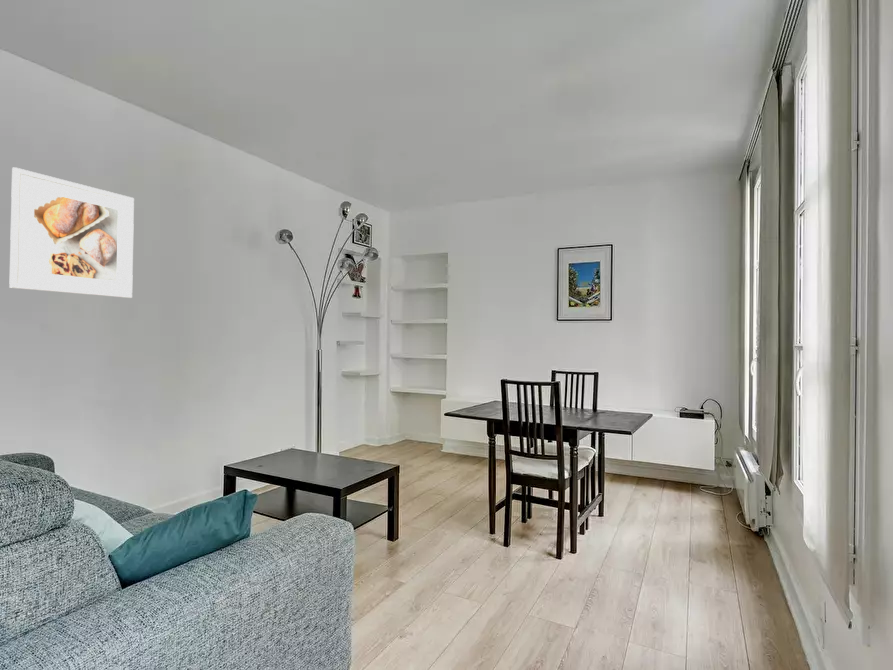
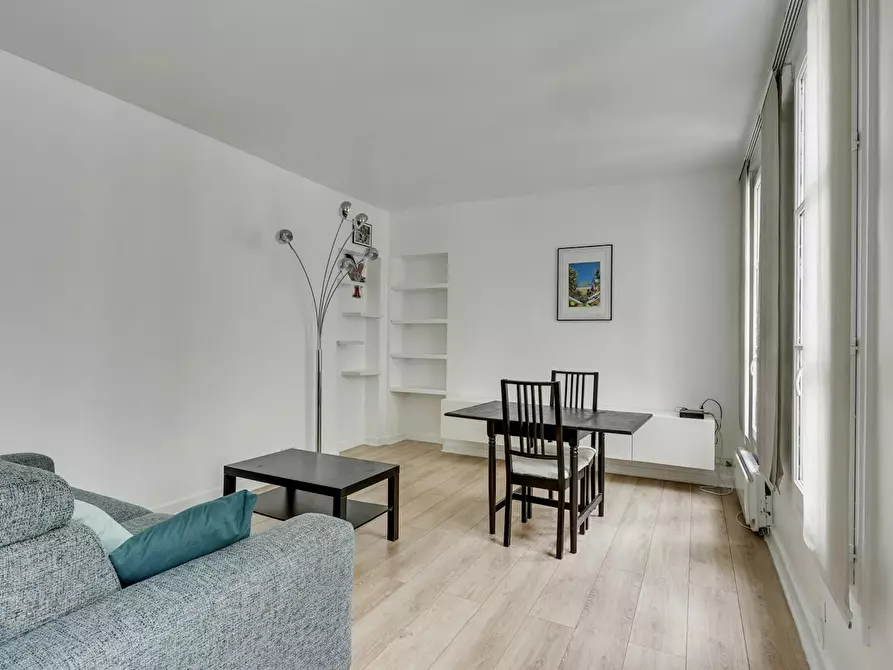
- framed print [8,166,135,299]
